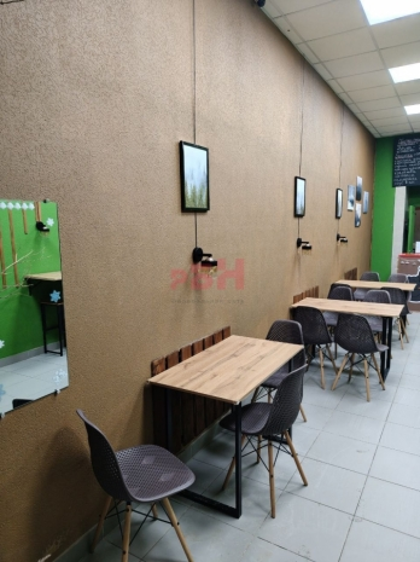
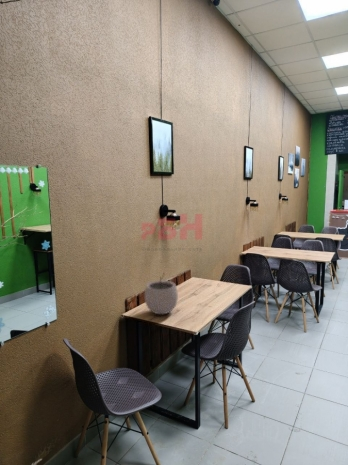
+ plant pot [144,273,179,315]
